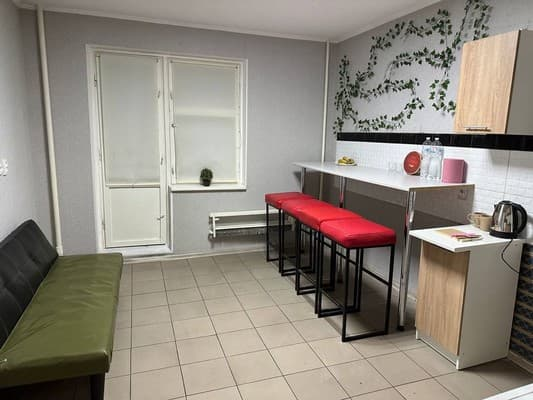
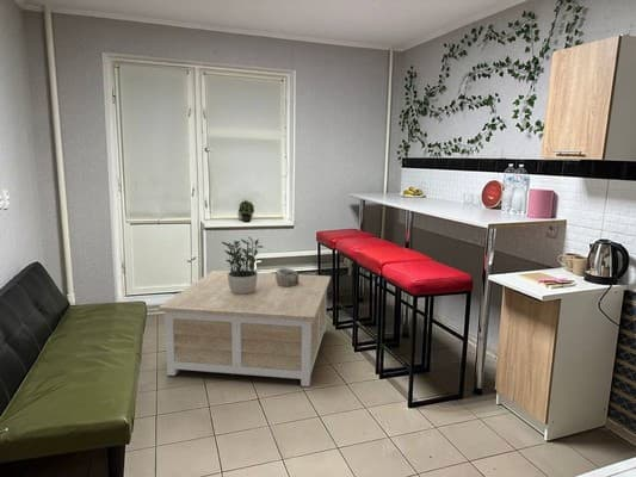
+ coffee table [156,270,332,388]
+ potted plant [221,235,265,295]
+ decorative bowl [274,267,300,287]
